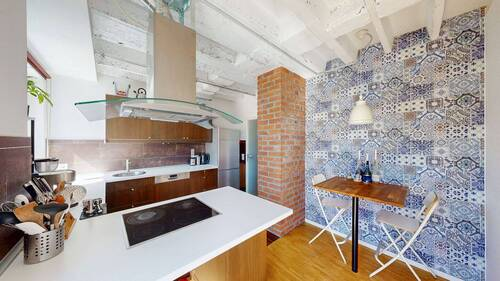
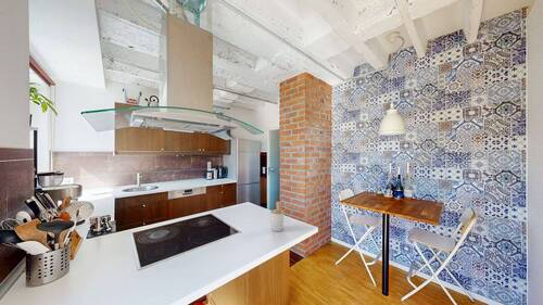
+ utensil holder [269,201,292,232]
